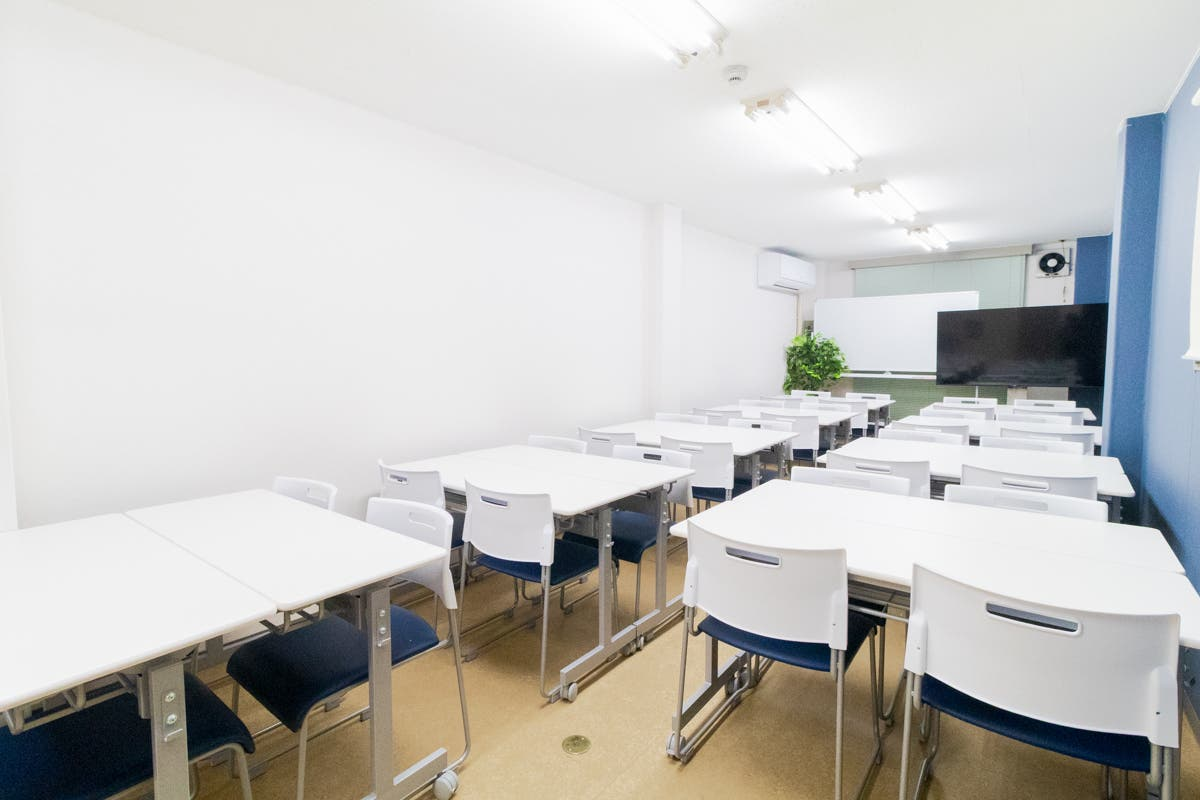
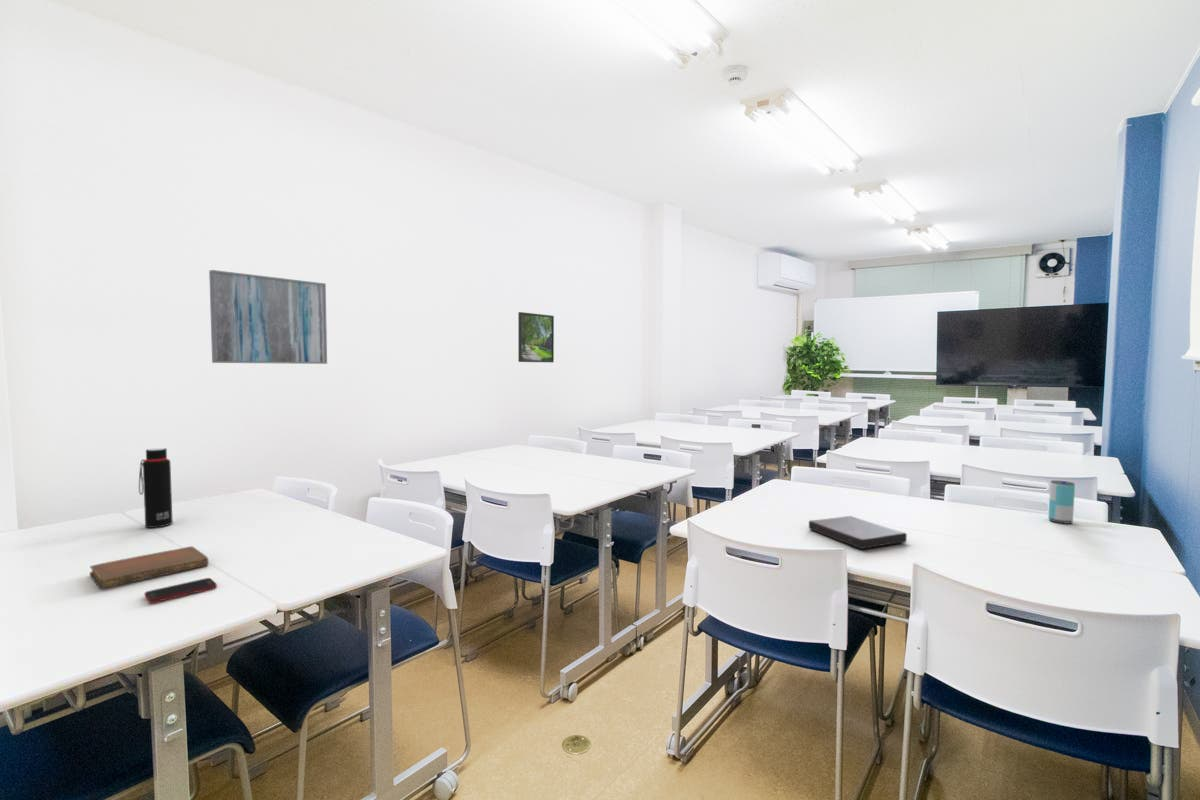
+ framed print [517,311,555,363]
+ water bottle [138,447,174,529]
+ book [808,515,908,550]
+ beverage can [1047,480,1076,525]
+ notebook [89,545,210,590]
+ cell phone [144,577,218,604]
+ wall art [208,269,328,365]
